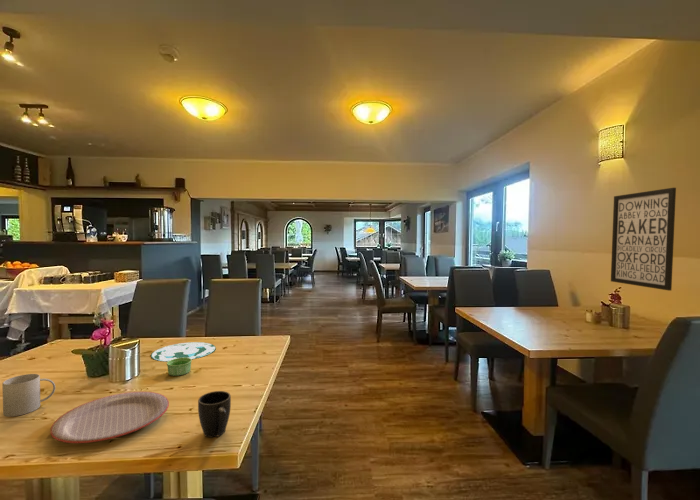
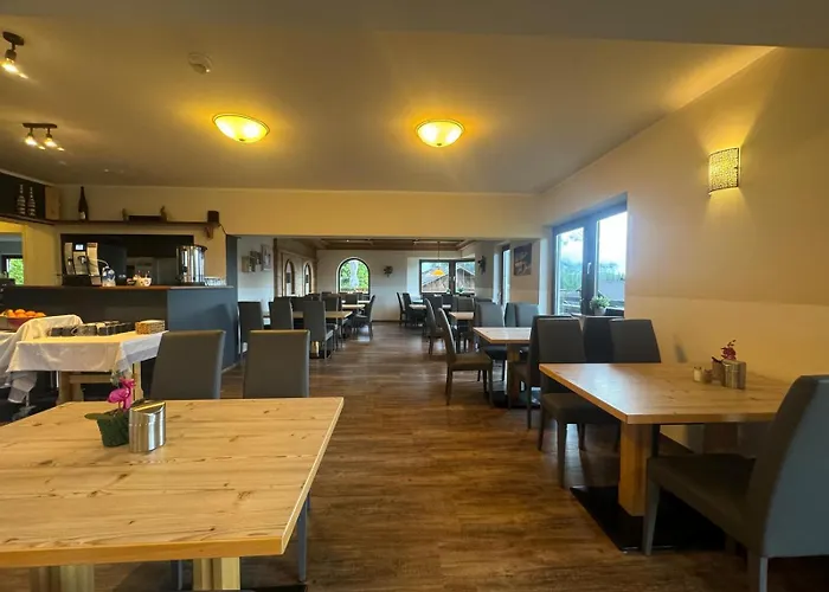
- plate [50,391,170,444]
- wall art [610,187,677,292]
- mug [197,390,232,439]
- ramekin [166,358,193,377]
- plate [150,341,217,362]
- mug [1,373,56,418]
